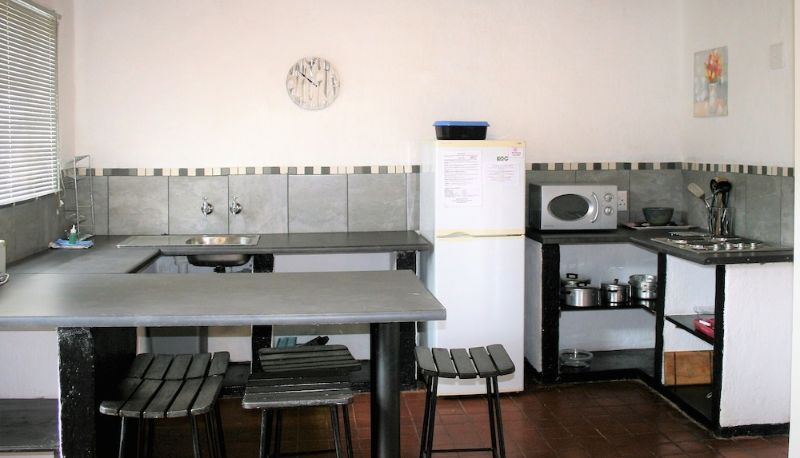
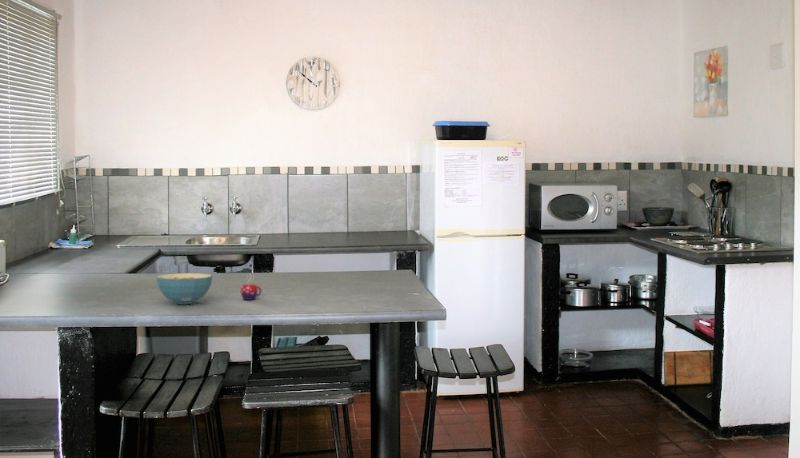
+ cereal bowl [155,272,213,305]
+ mug [240,273,262,301]
